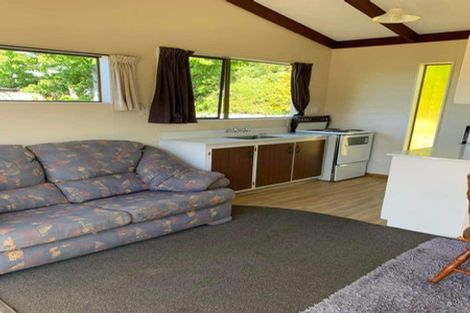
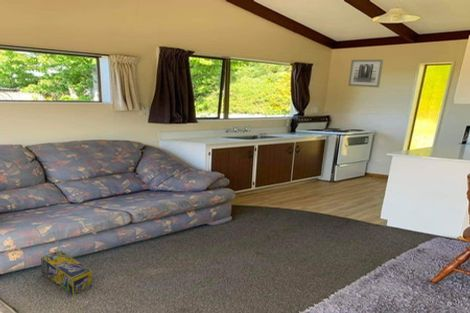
+ wall art [347,59,384,88]
+ box [40,249,93,297]
